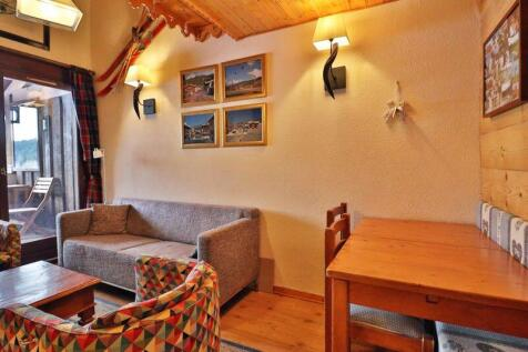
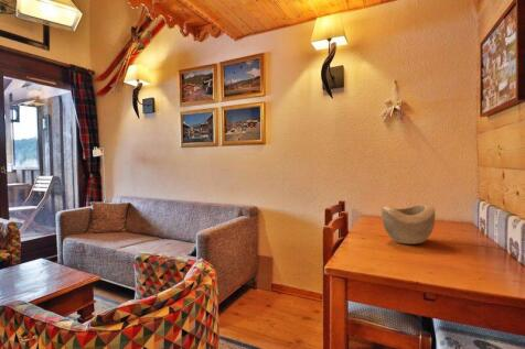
+ decorative bowl [381,204,436,246]
